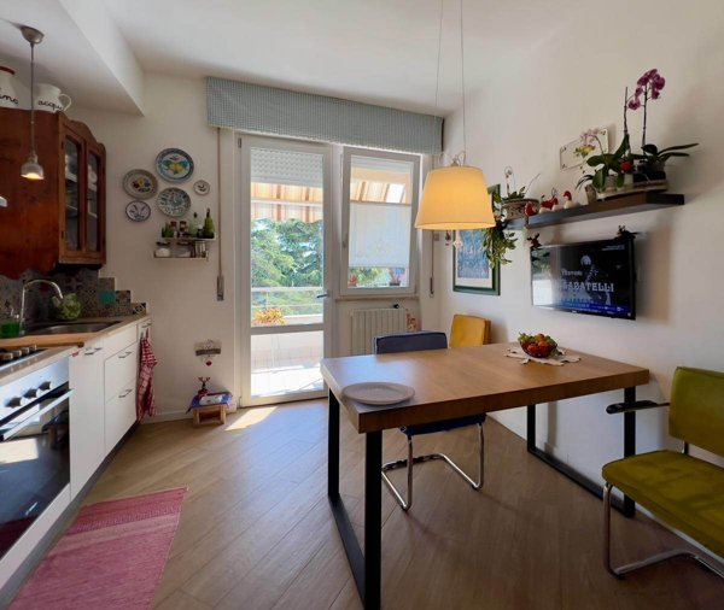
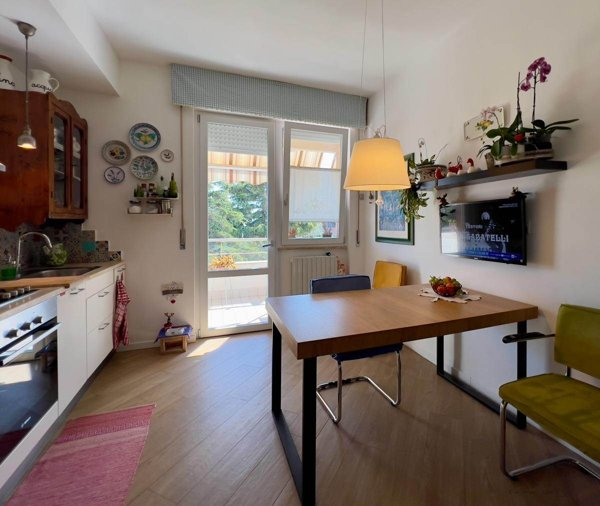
- plate [340,381,416,405]
